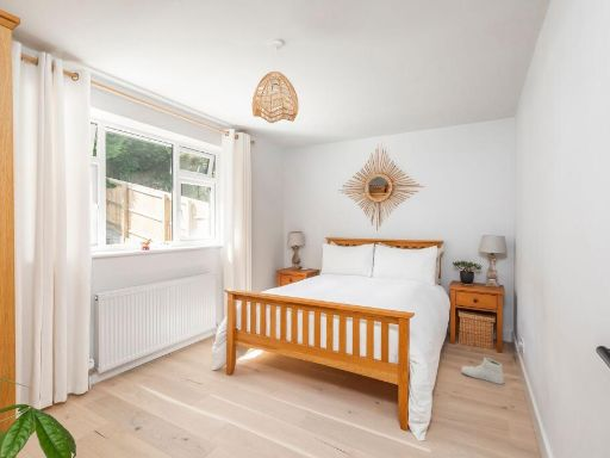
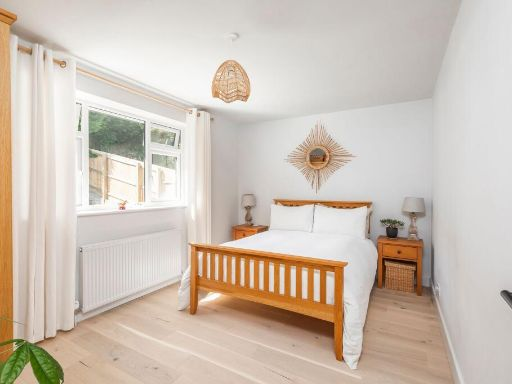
- sneaker [460,357,505,385]
